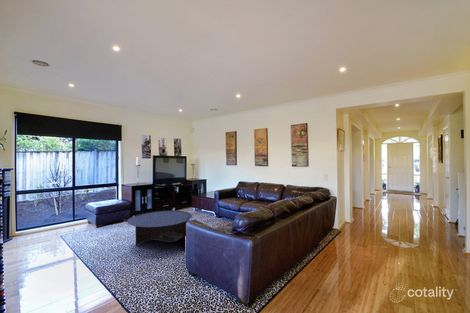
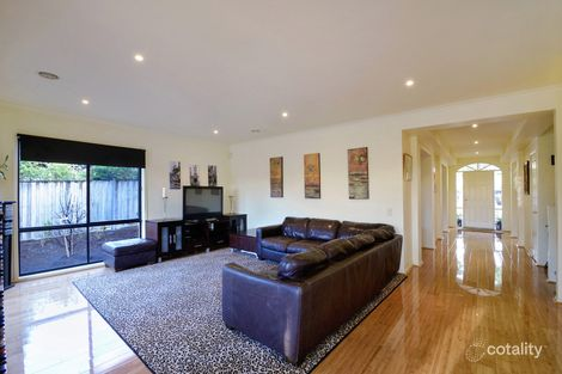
- coffee table [126,209,194,246]
